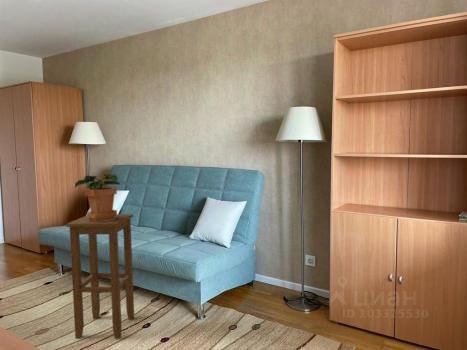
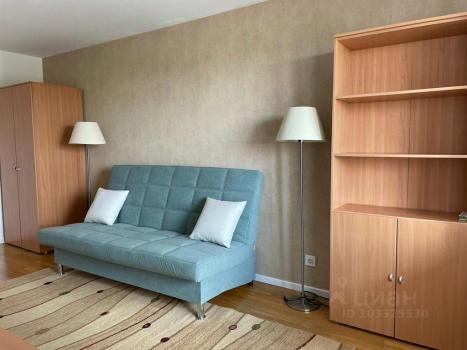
- potted plant [74,173,122,222]
- stool [65,213,135,340]
